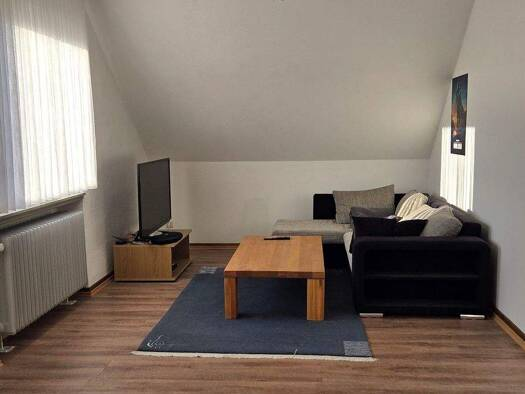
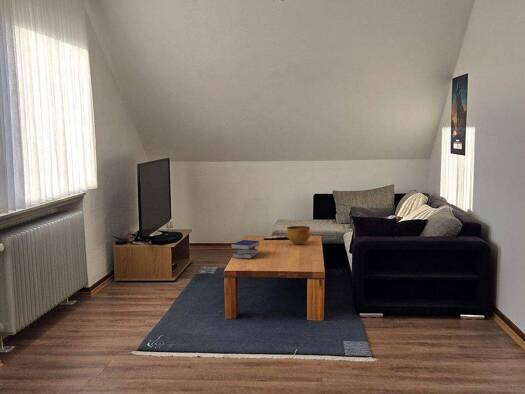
+ book [230,239,260,259]
+ bowl [286,225,311,246]
